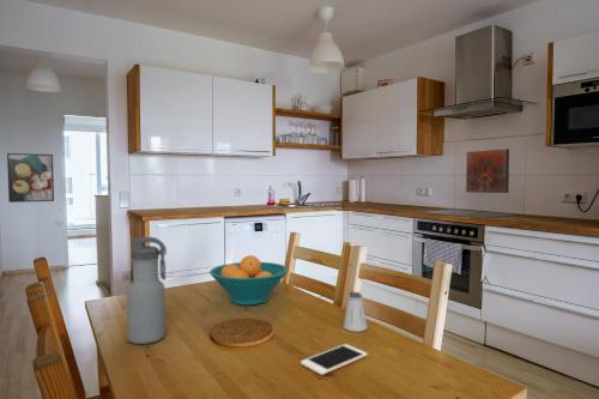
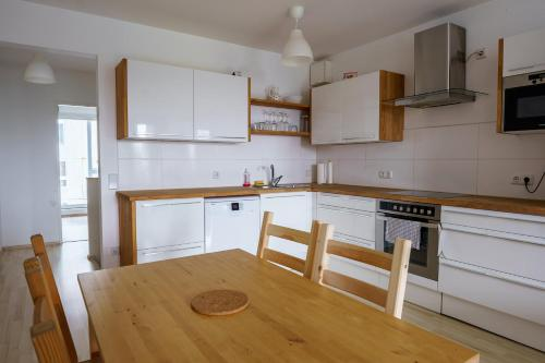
- decorative tile [465,147,510,194]
- fruit bowl [208,254,290,307]
- saltshaker [343,291,369,333]
- water bottle [126,236,168,345]
- cell phone [300,343,369,376]
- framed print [6,152,55,204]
